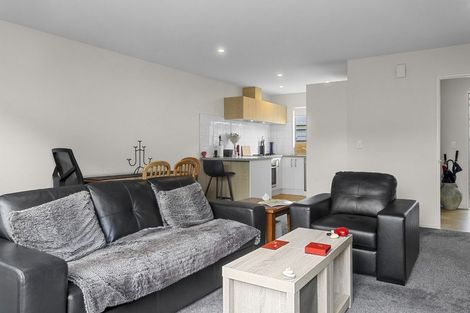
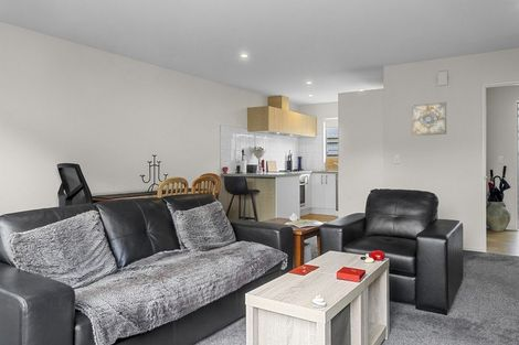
+ wall art [411,101,447,137]
